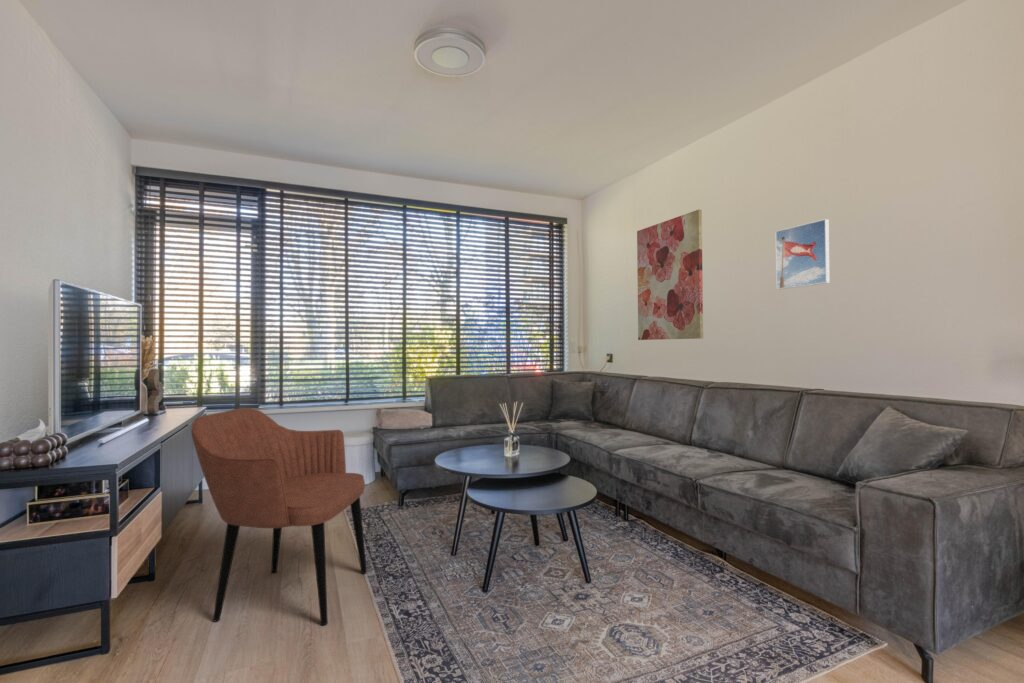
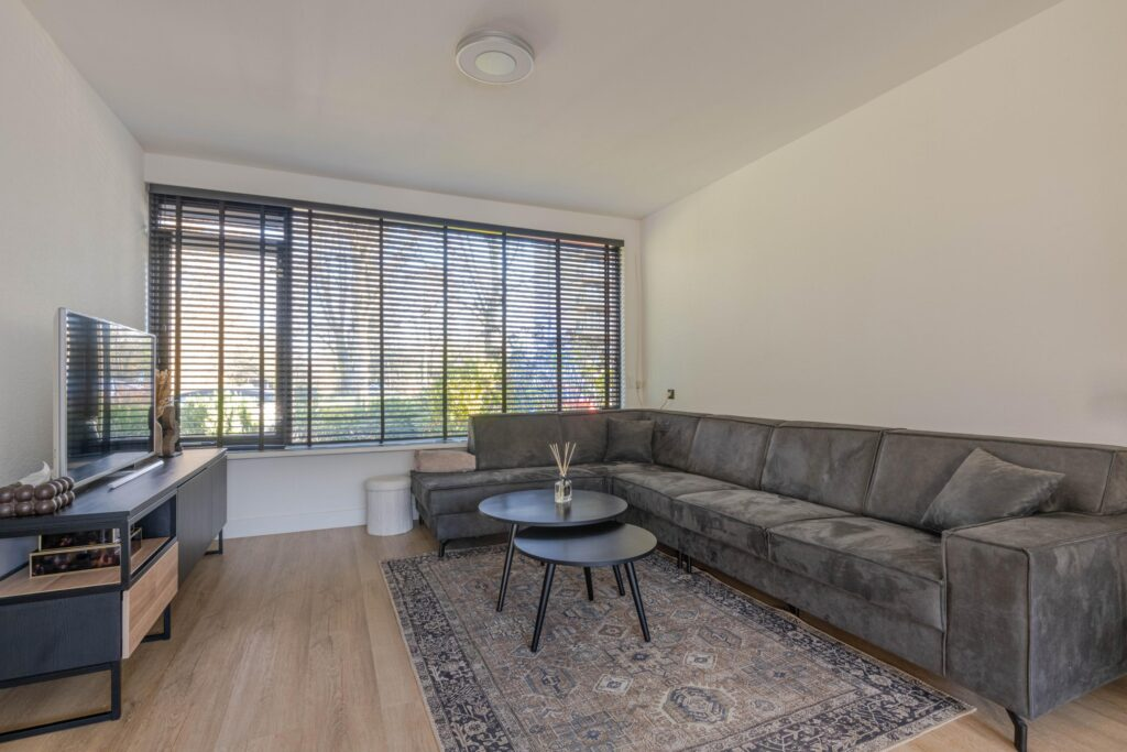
- armchair [191,407,368,626]
- wall art [636,209,704,341]
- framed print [774,218,831,290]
